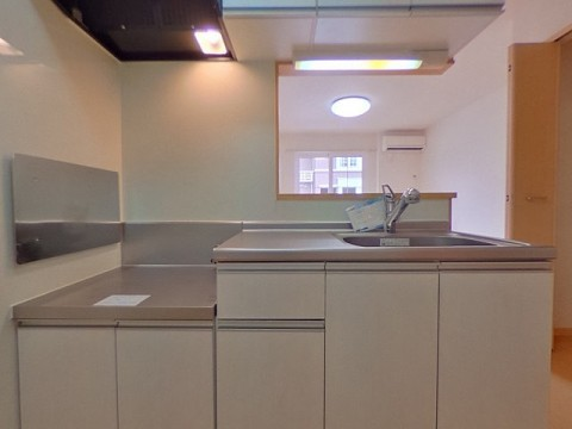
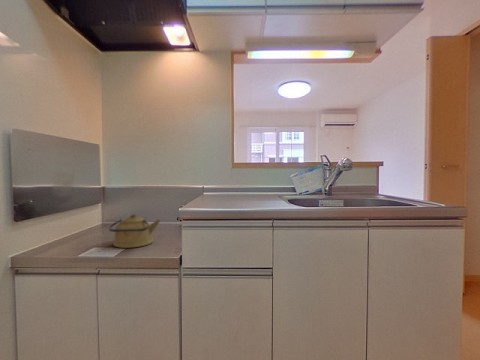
+ kettle [108,213,162,249]
